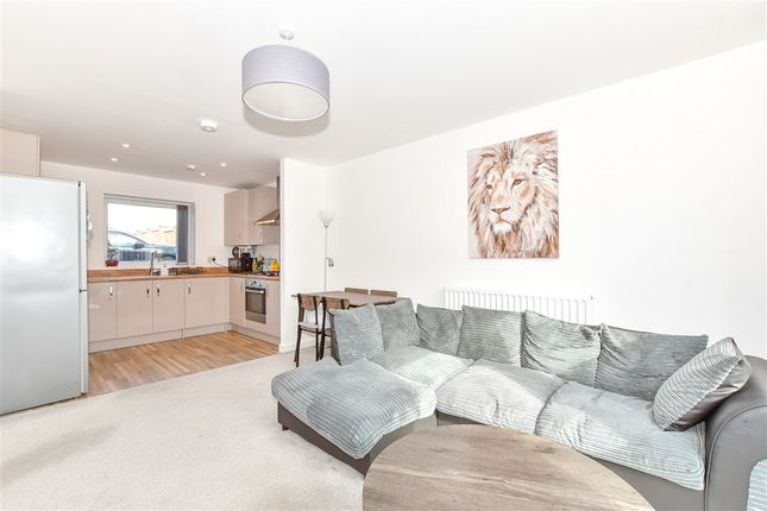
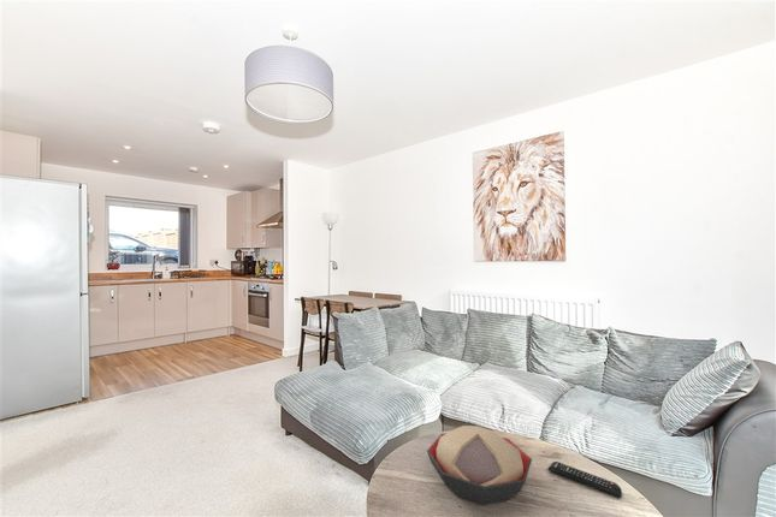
+ remote control [547,460,623,499]
+ decorative bowl [426,424,533,506]
